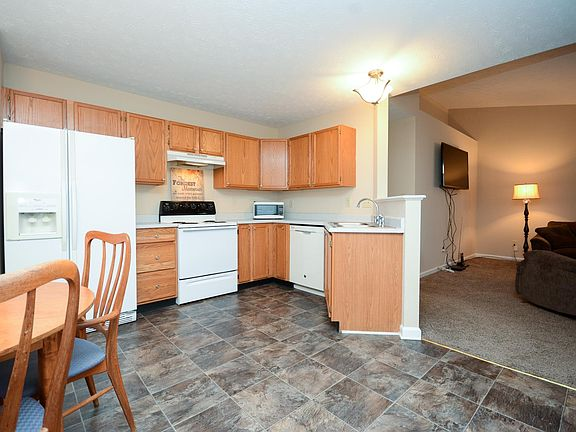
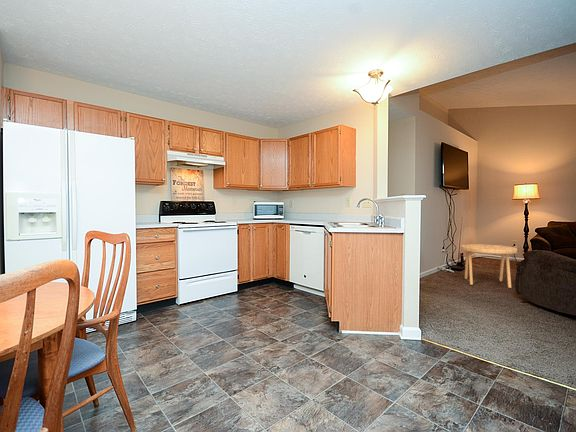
+ side table [460,243,518,289]
